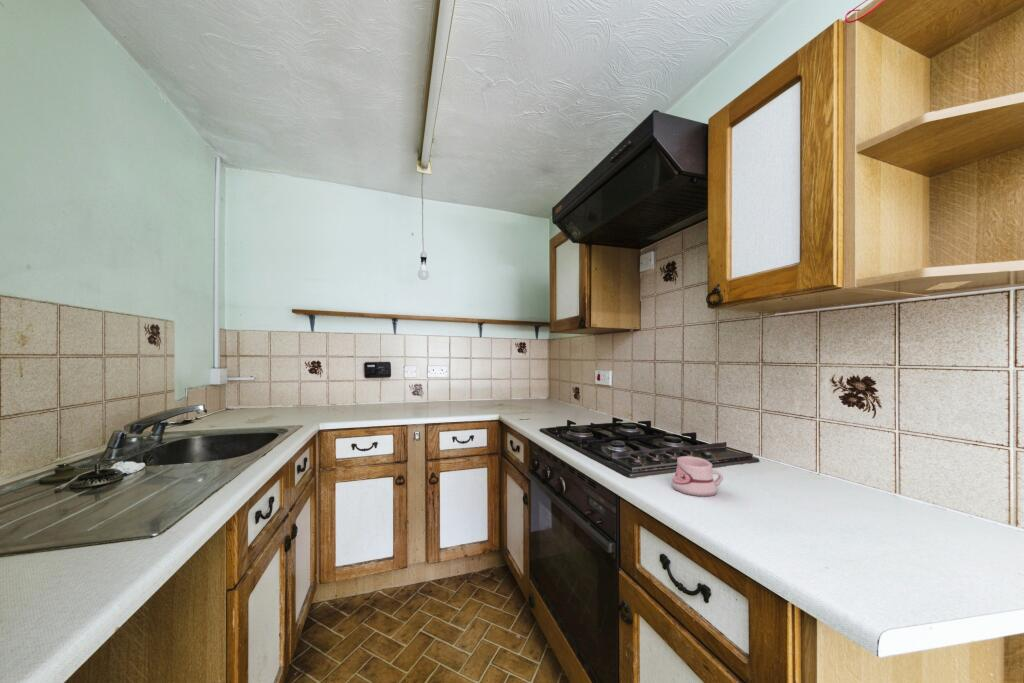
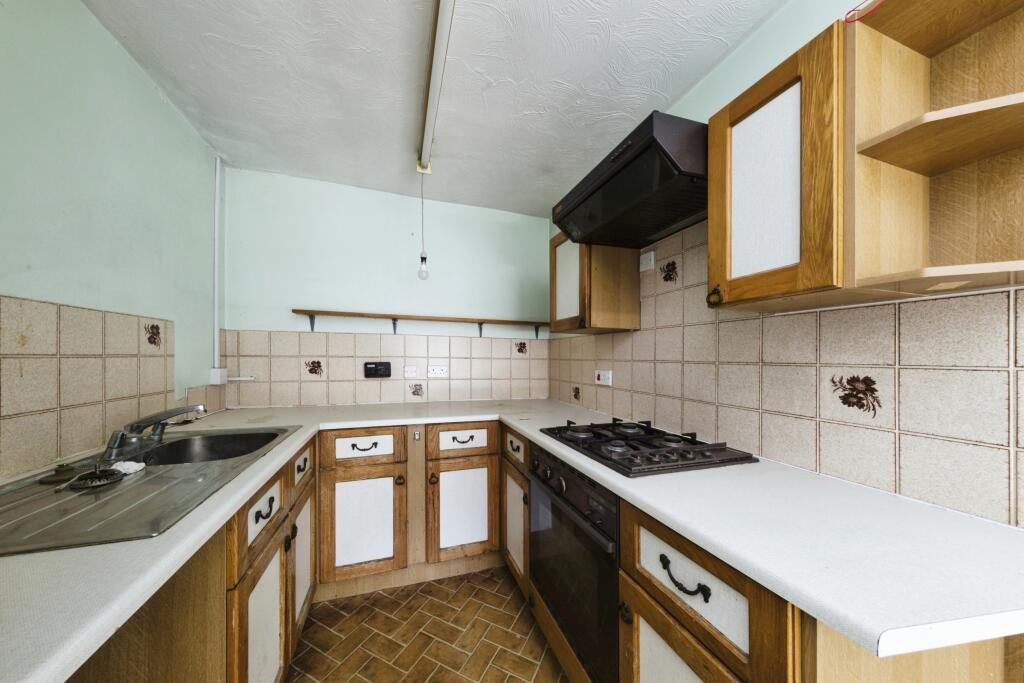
- mug [671,455,724,497]
